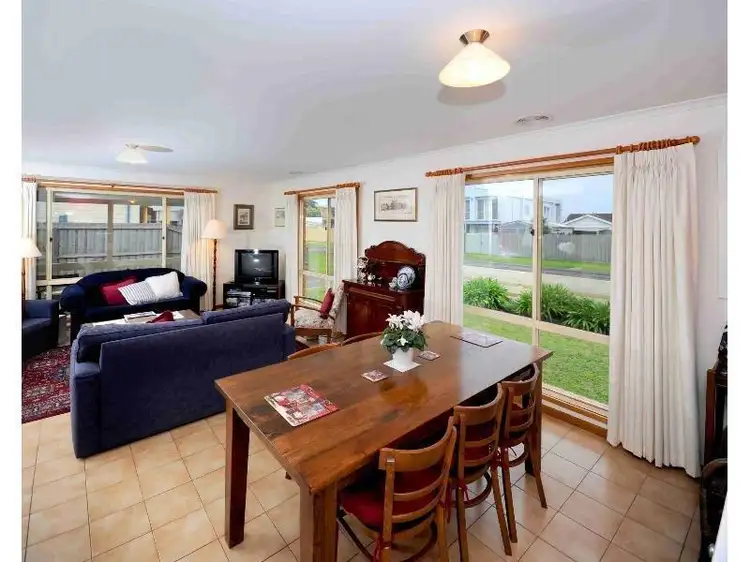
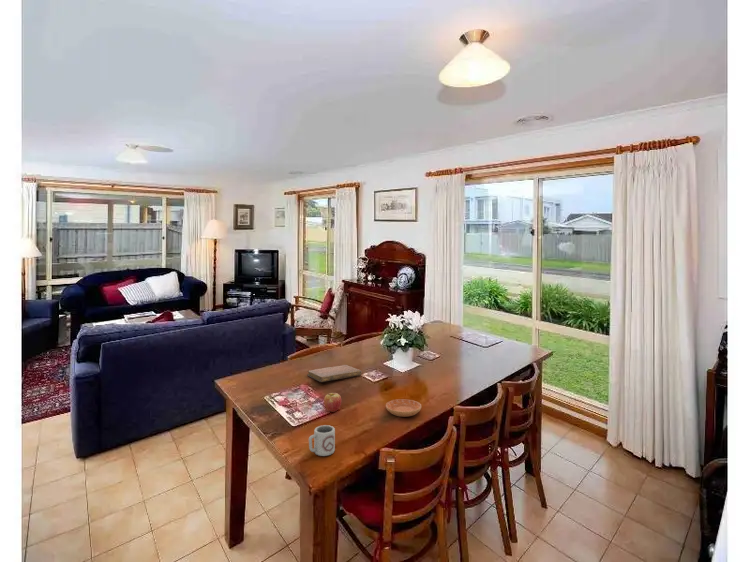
+ fruit [323,392,342,413]
+ cup [308,424,336,457]
+ notebook [307,364,363,383]
+ saucer [385,398,422,418]
